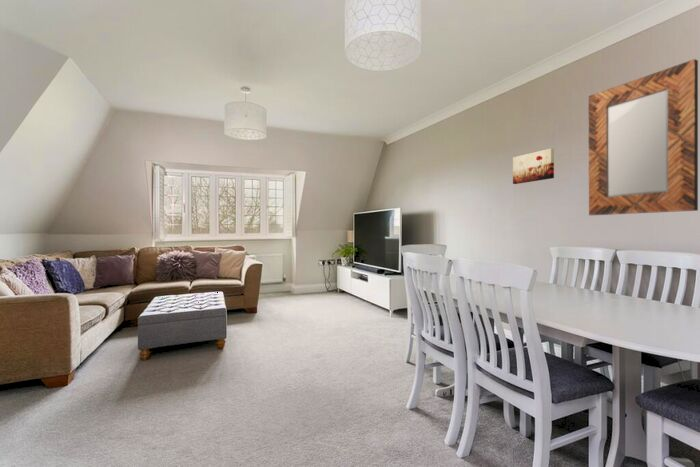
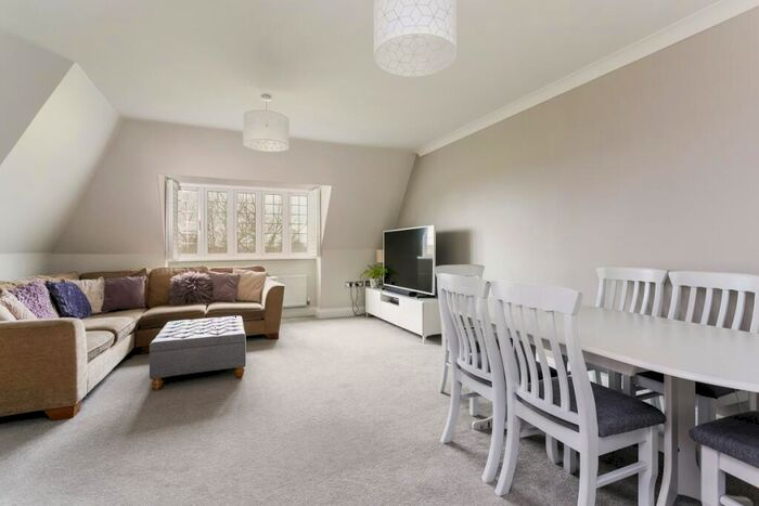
- home mirror [588,58,699,216]
- wall art [512,147,555,185]
